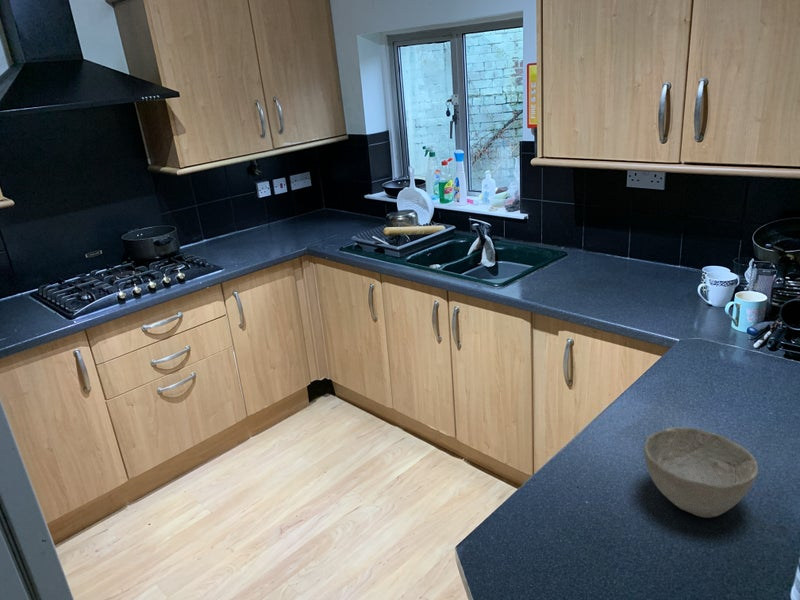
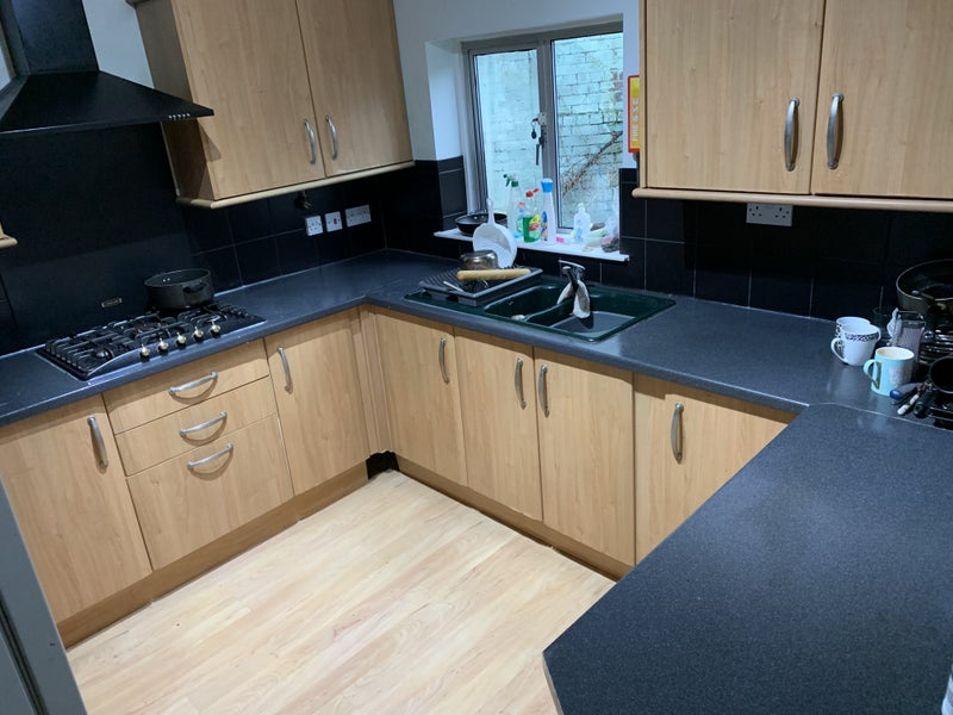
- bowl [643,426,759,519]
